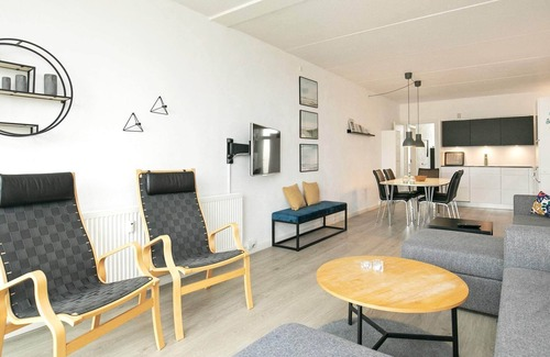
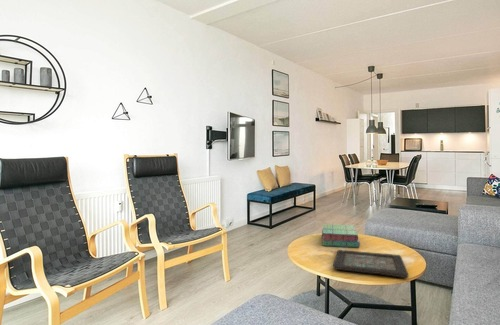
+ stack of books [321,223,361,248]
+ decorative tray [332,249,409,279]
